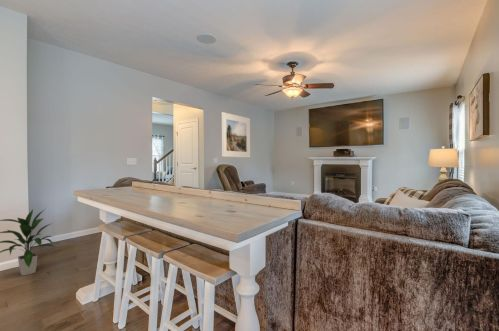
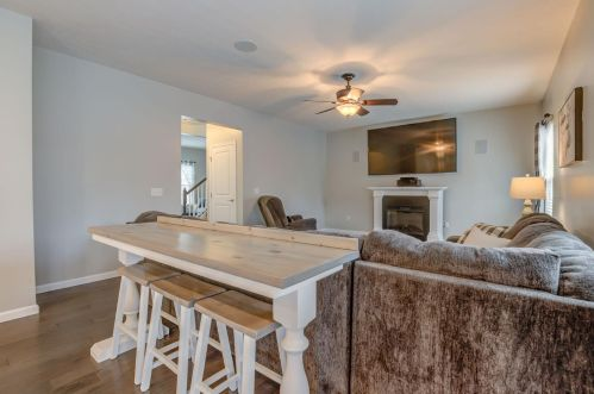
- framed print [220,111,251,158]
- indoor plant [0,208,56,277]
